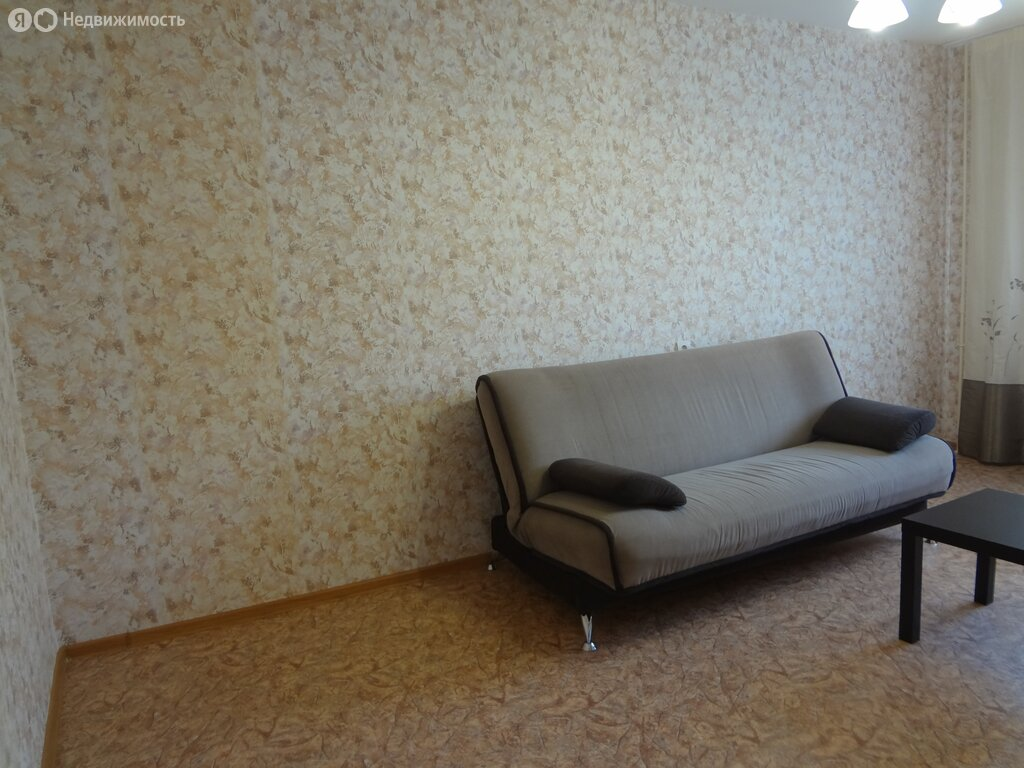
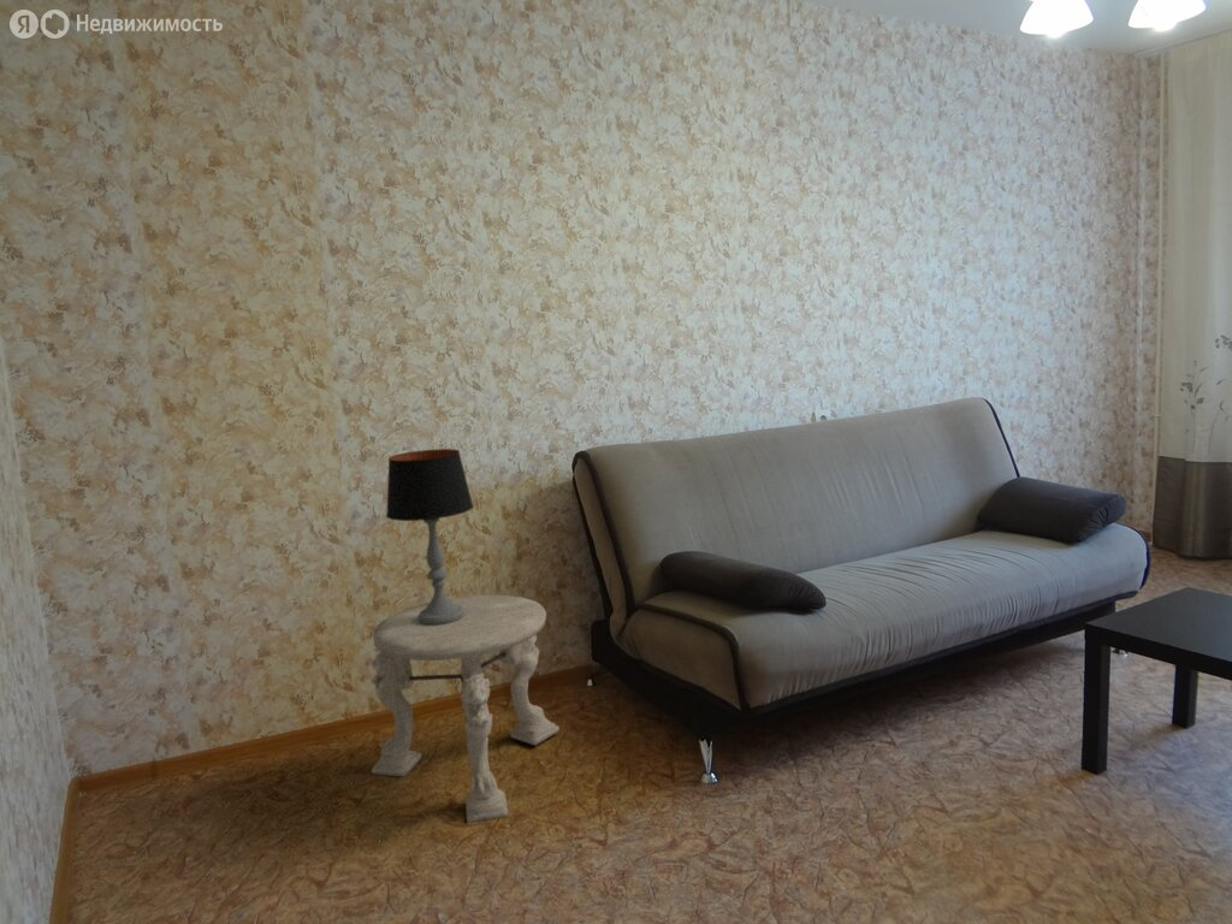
+ side table [371,594,561,824]
+ table lamp [385,448,475,624]
